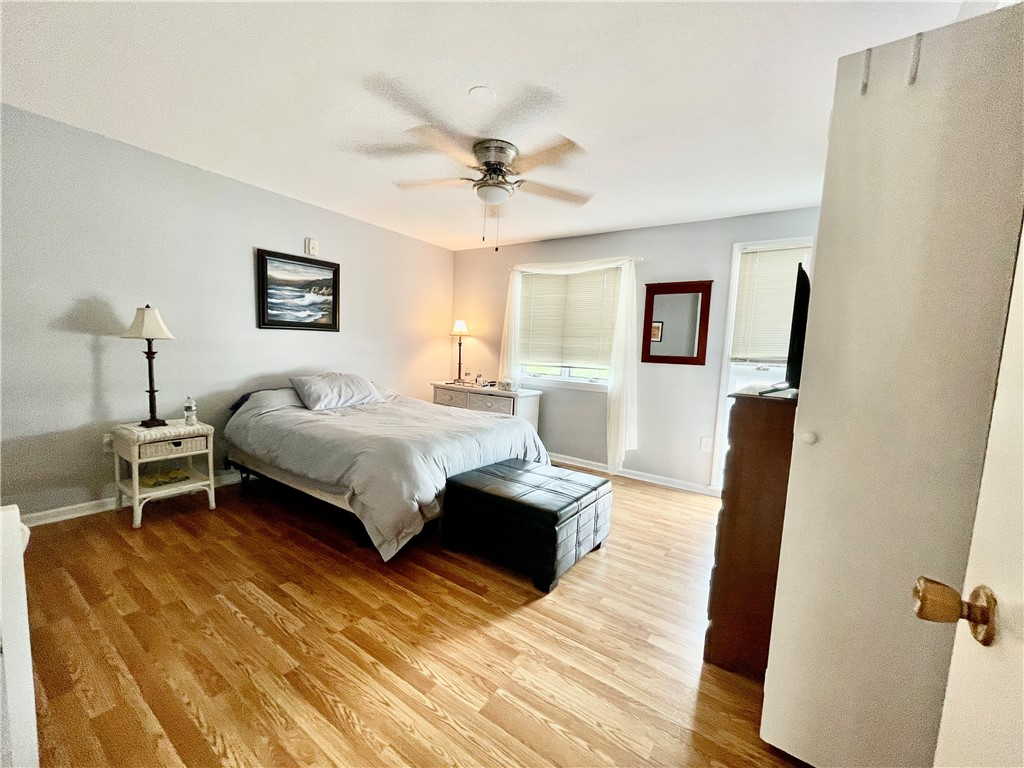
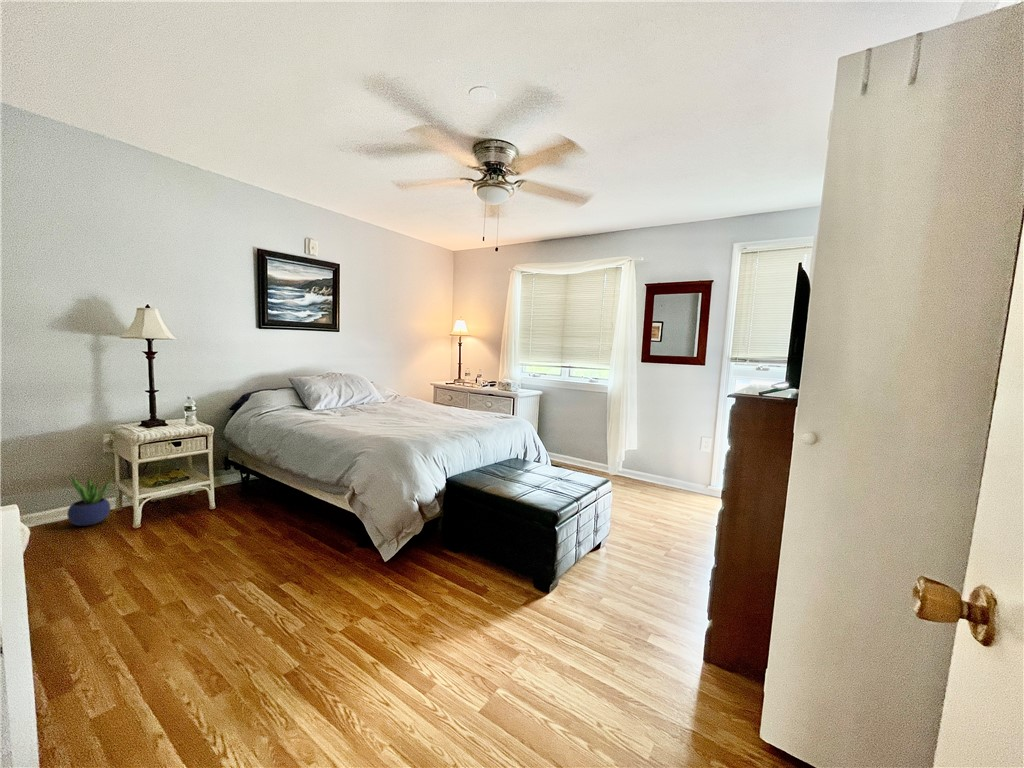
+ potted plant [66,474,116,527]
